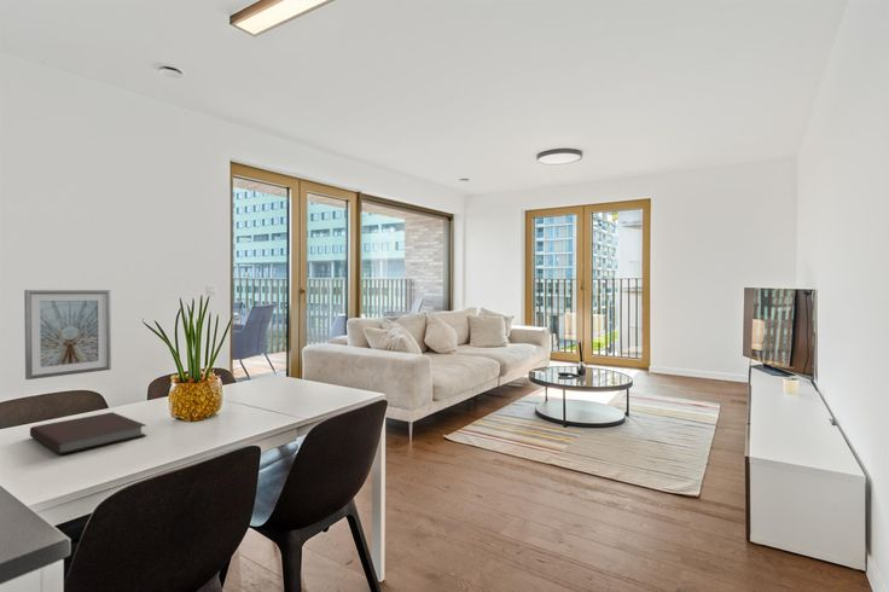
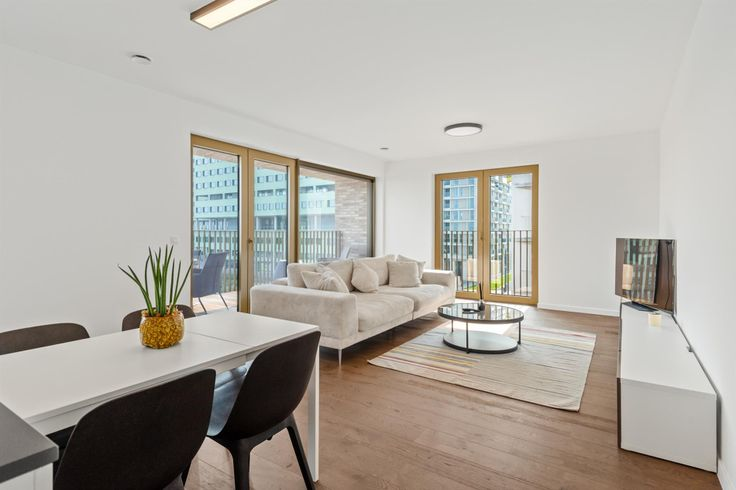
- picture frame [23,289,112,381]
- notebook [29,411,147,455]
